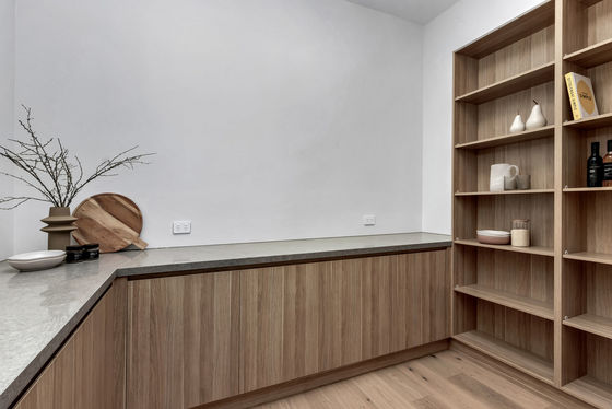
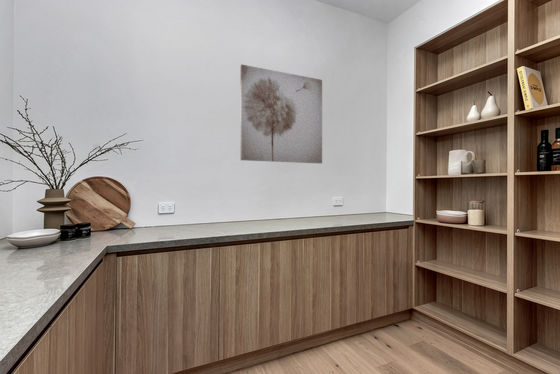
+ wall art [239,63,323,164]
